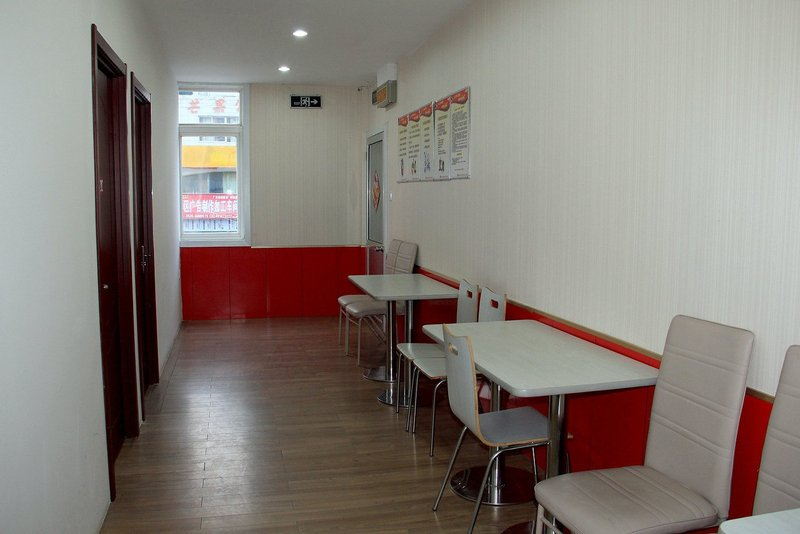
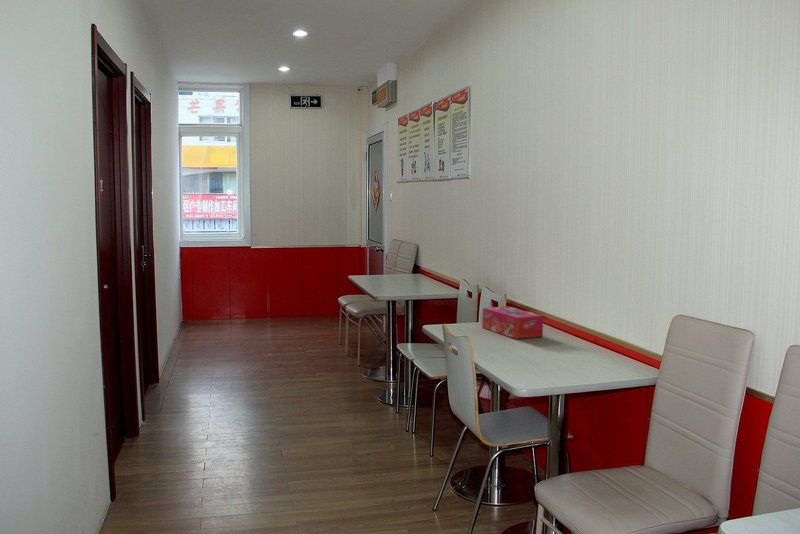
+ tissue box [481,305,544,340]
